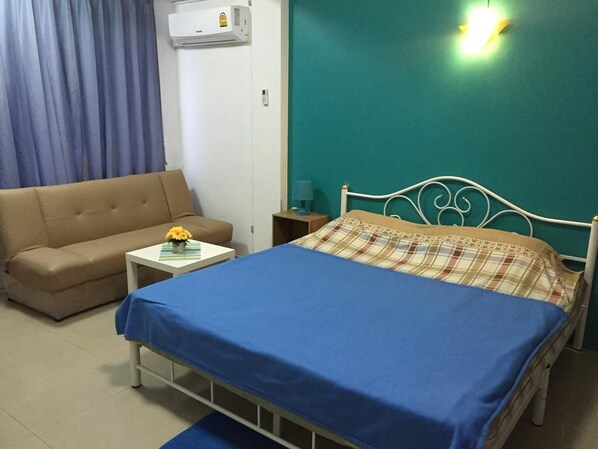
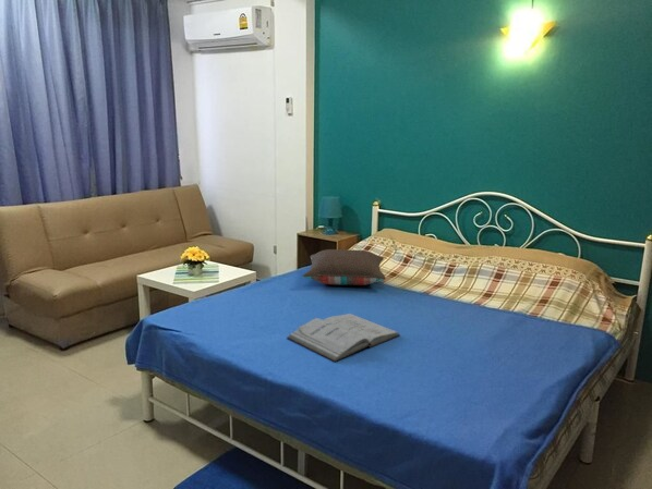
+ book [286,313,401,363]
+ pillow [302,248,387,286]
